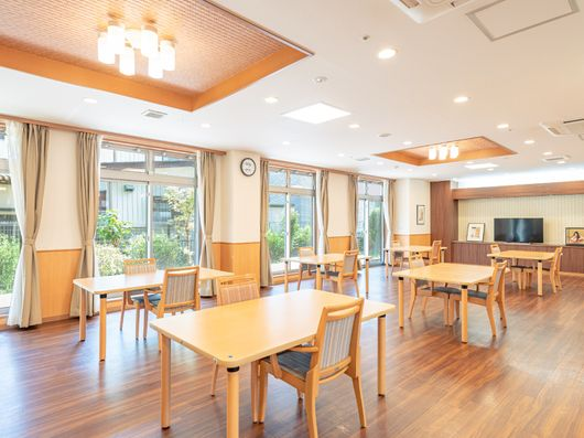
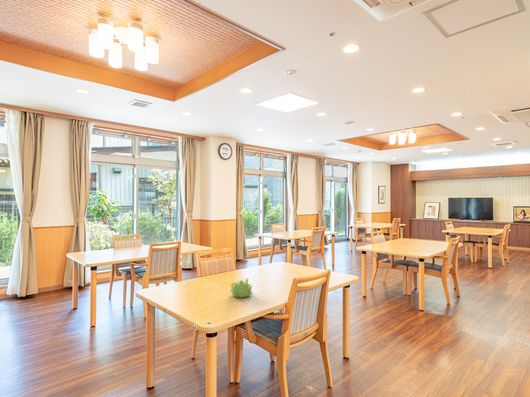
+ teapot [230,277,253,298]
